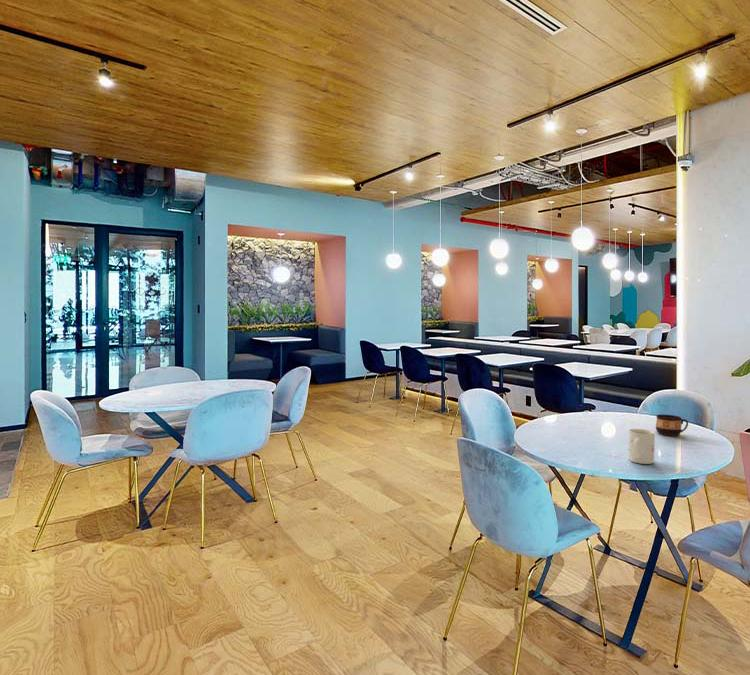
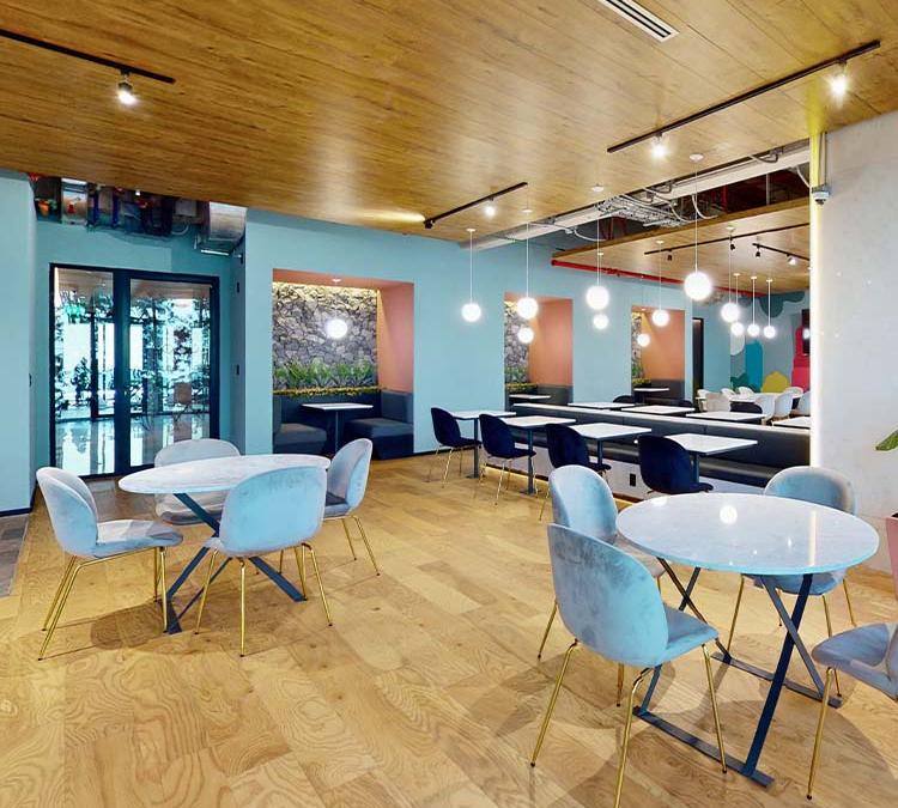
- cup [655,414,689,437]
- mug [627,428,656,465]
